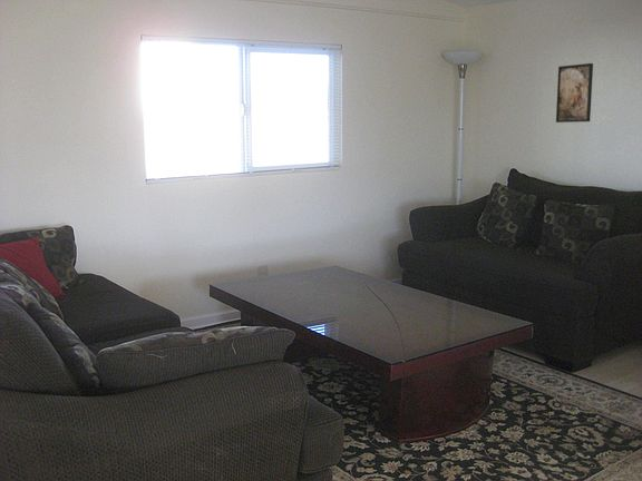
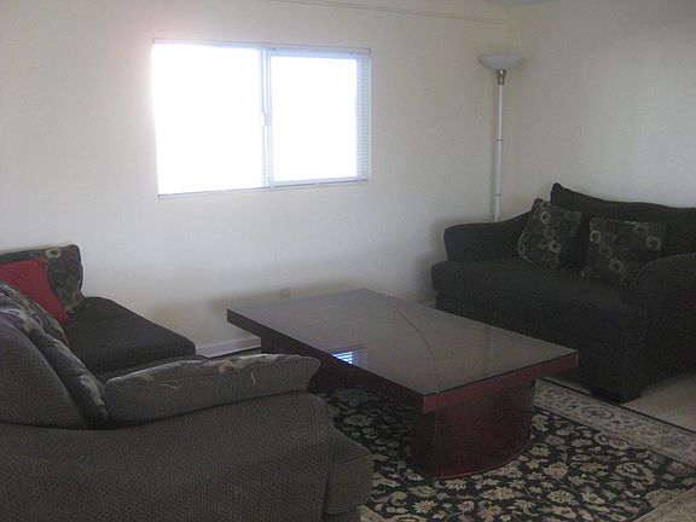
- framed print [555,62,594,124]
